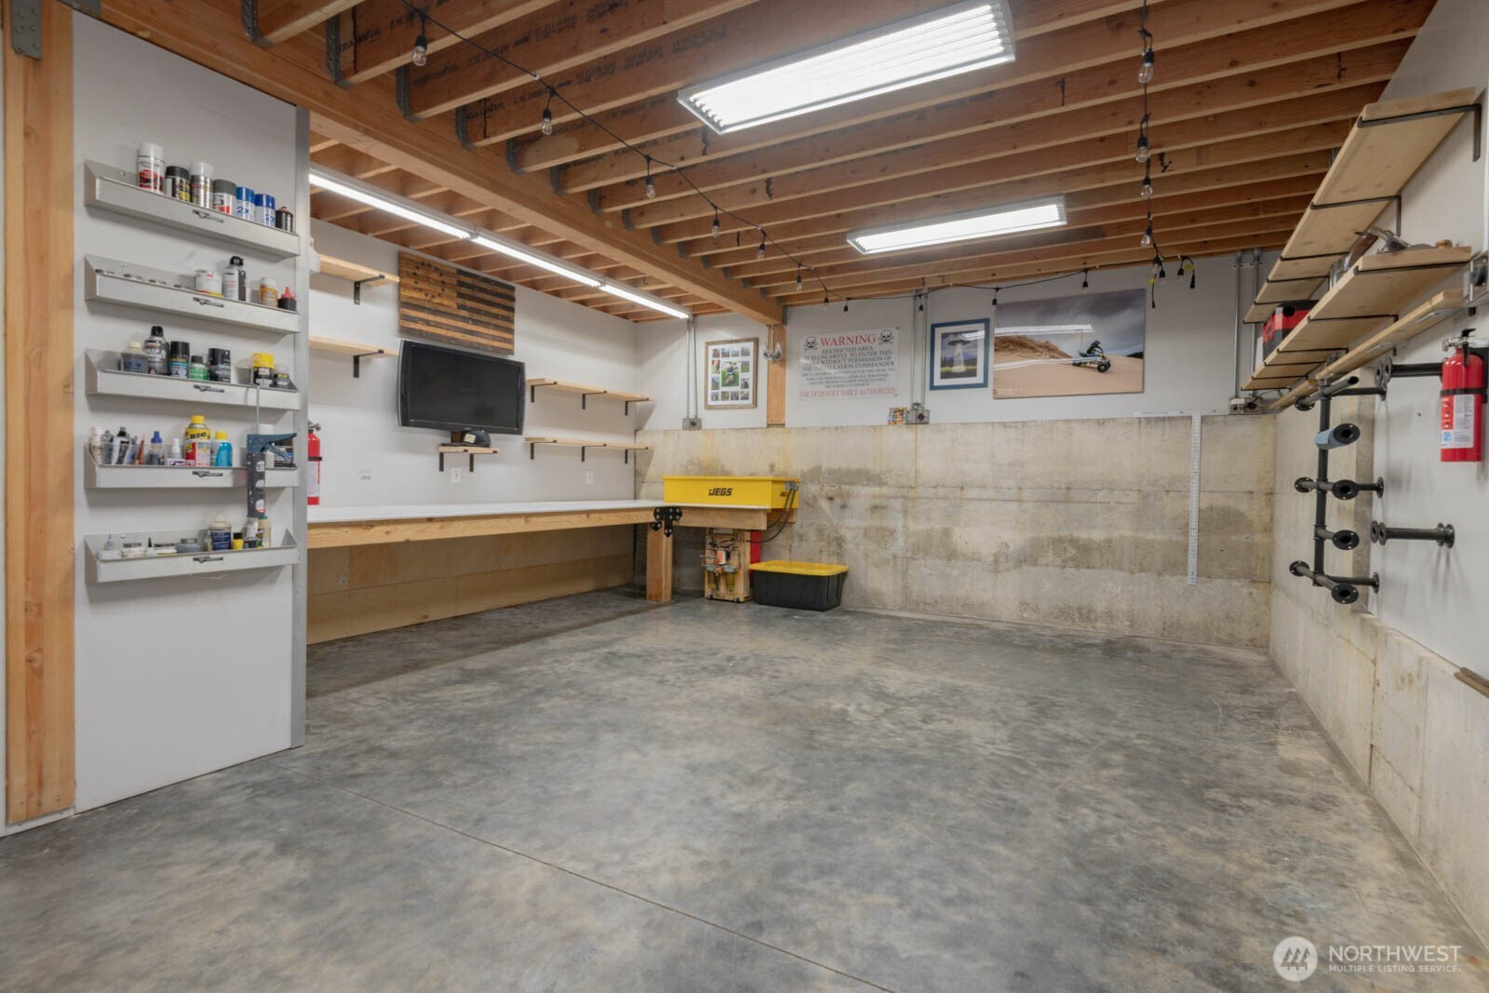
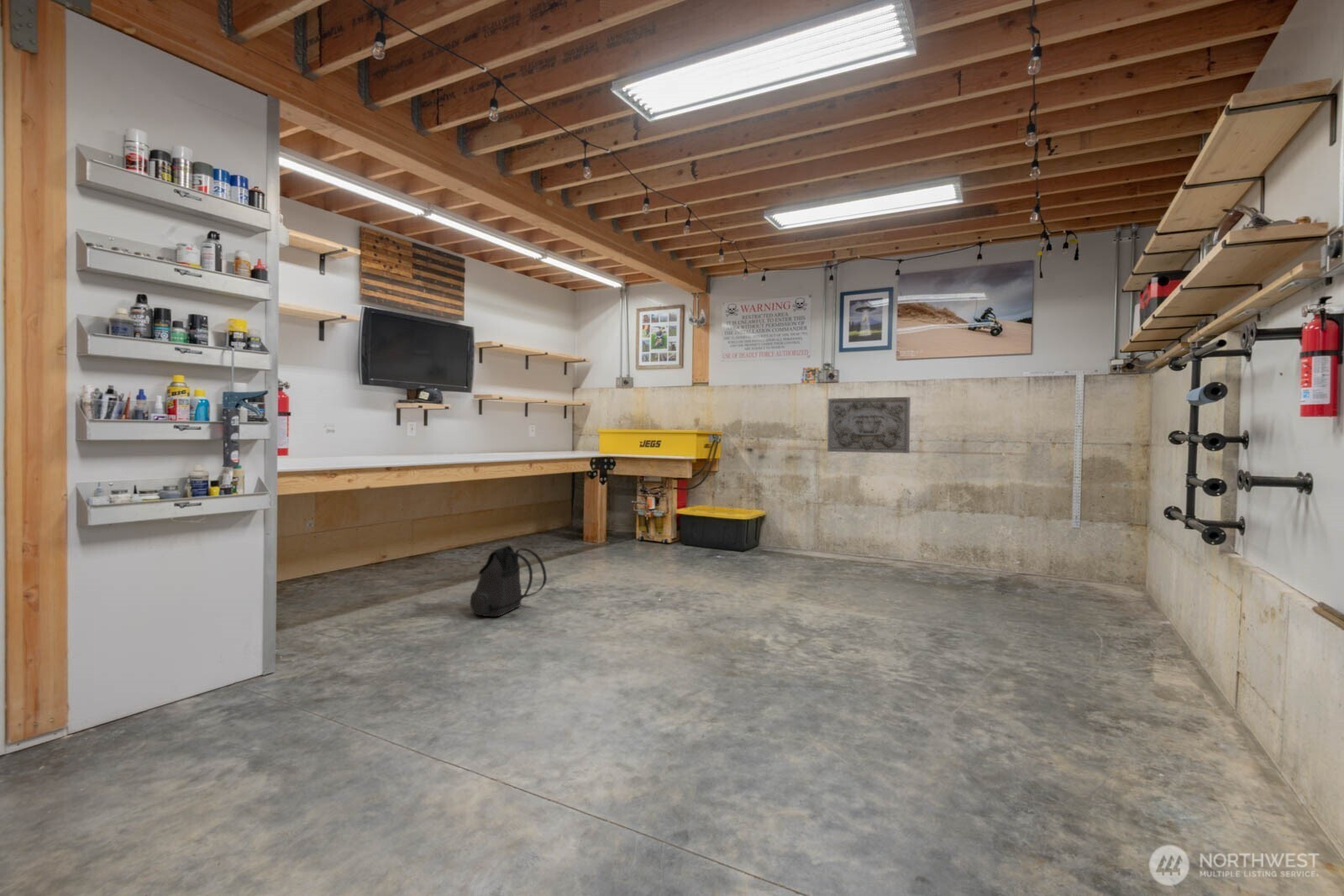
+ backpack [469,545,548,617]
+ relief panel [827,396,911,454]
